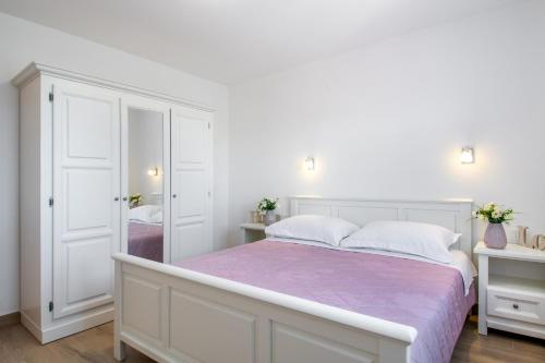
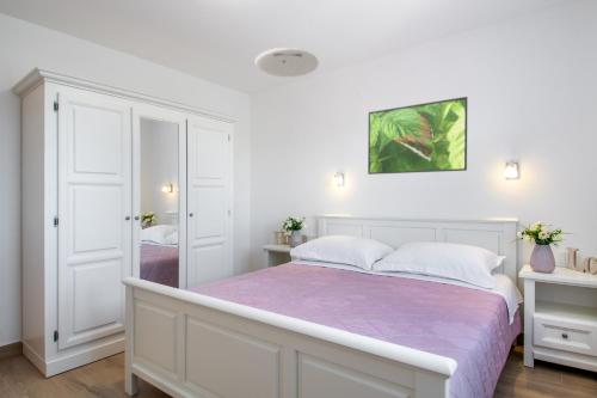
+ ceiling light [254,47,320,78]
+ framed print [367,96,468,176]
